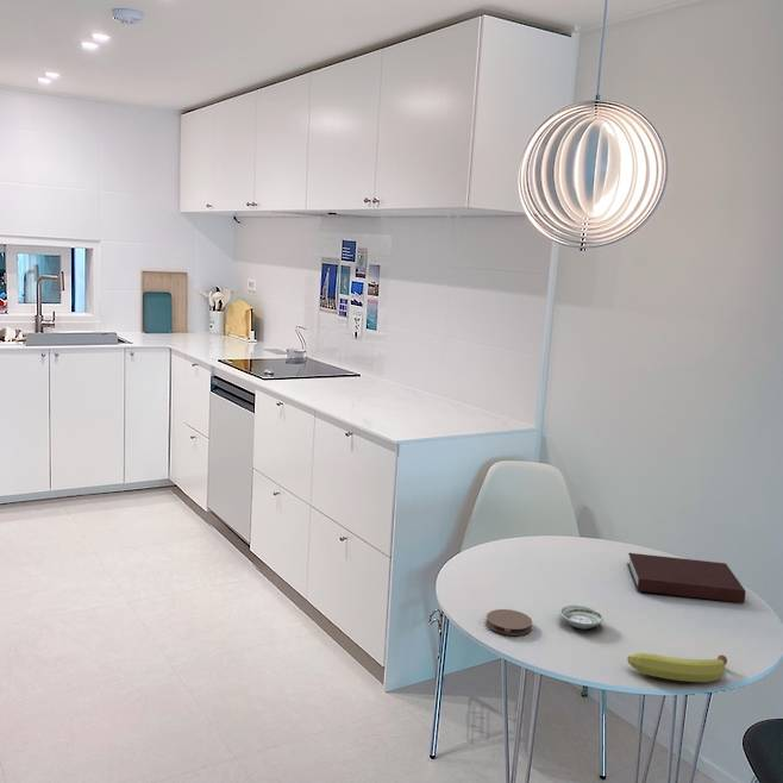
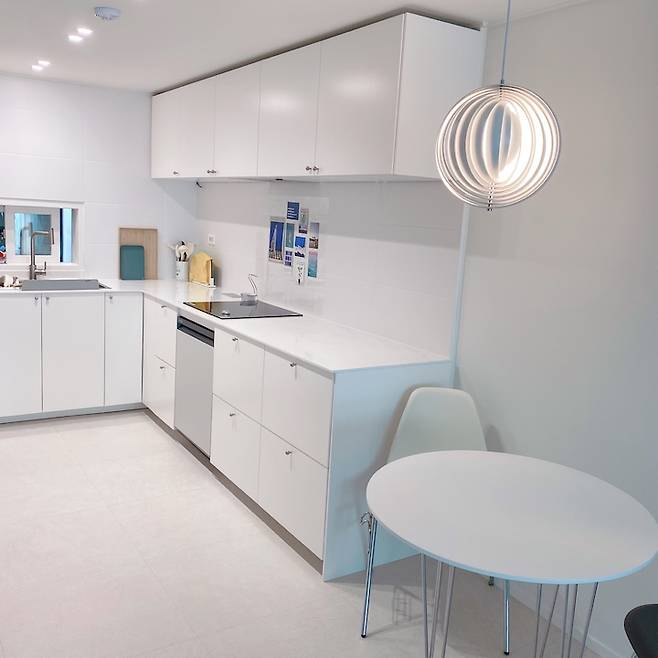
- notebook [626,552,747,605]
- saucer [558,603,605,629]
- coaster [484,608,533,637]
- fruit [626,652,728,683]
